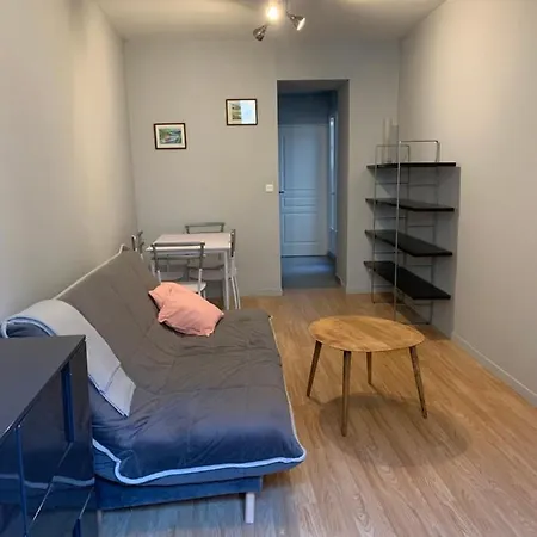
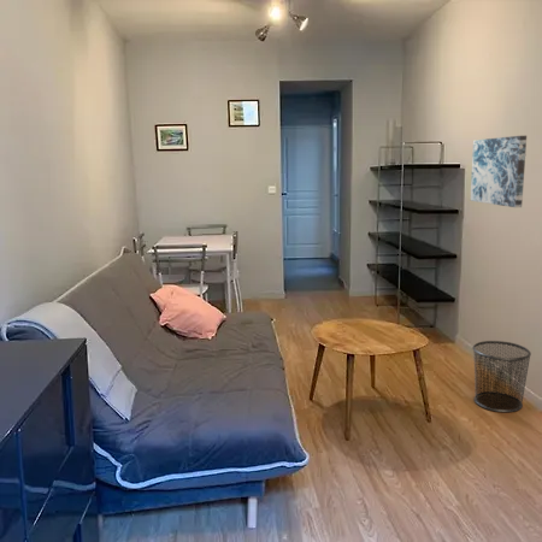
+ waste bin [471,340,532,413]
+ wall art [470,135,528,208]
